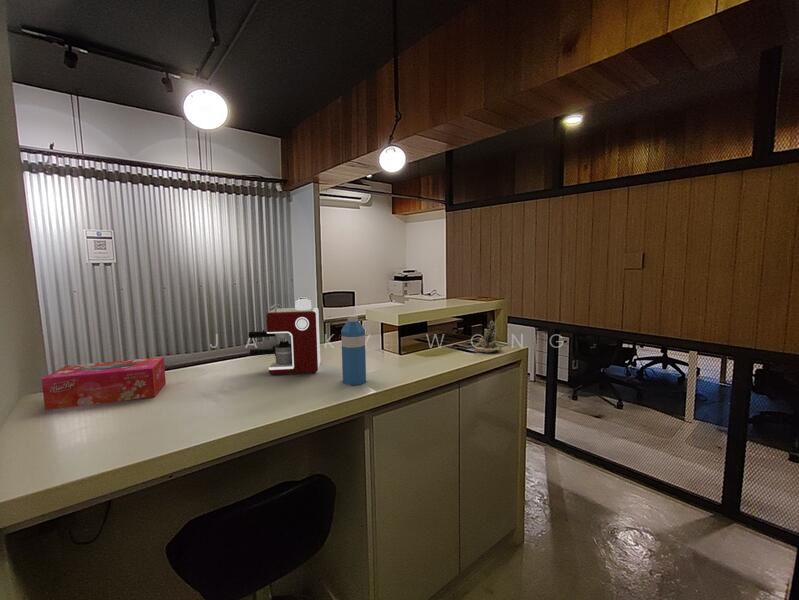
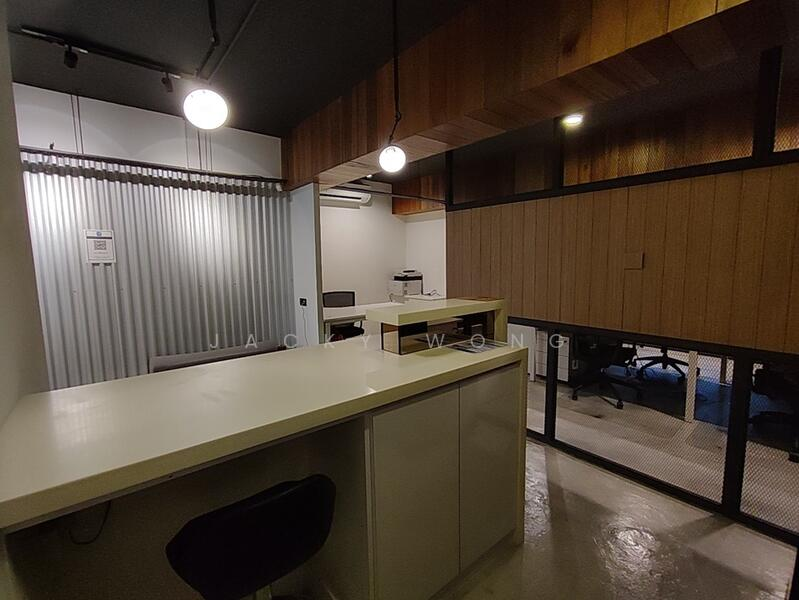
- coffee maker [248,298,321,376]
- tissue box [40,356,167,411]
- succulent planter [474,320,502,354]
- water bottle [340,314,367,386]
